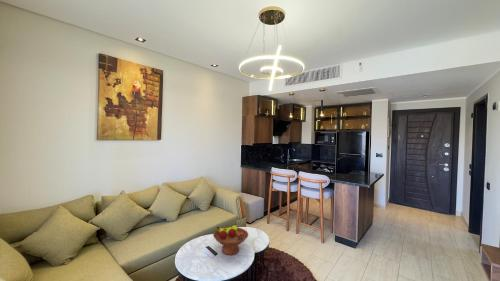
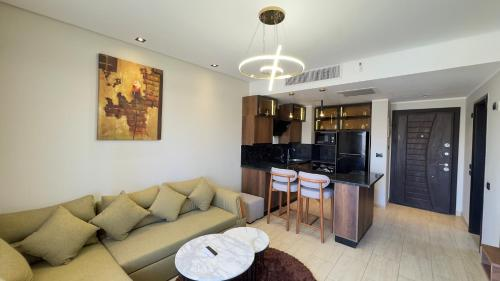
- fruit bowl [212,224,249,256]
